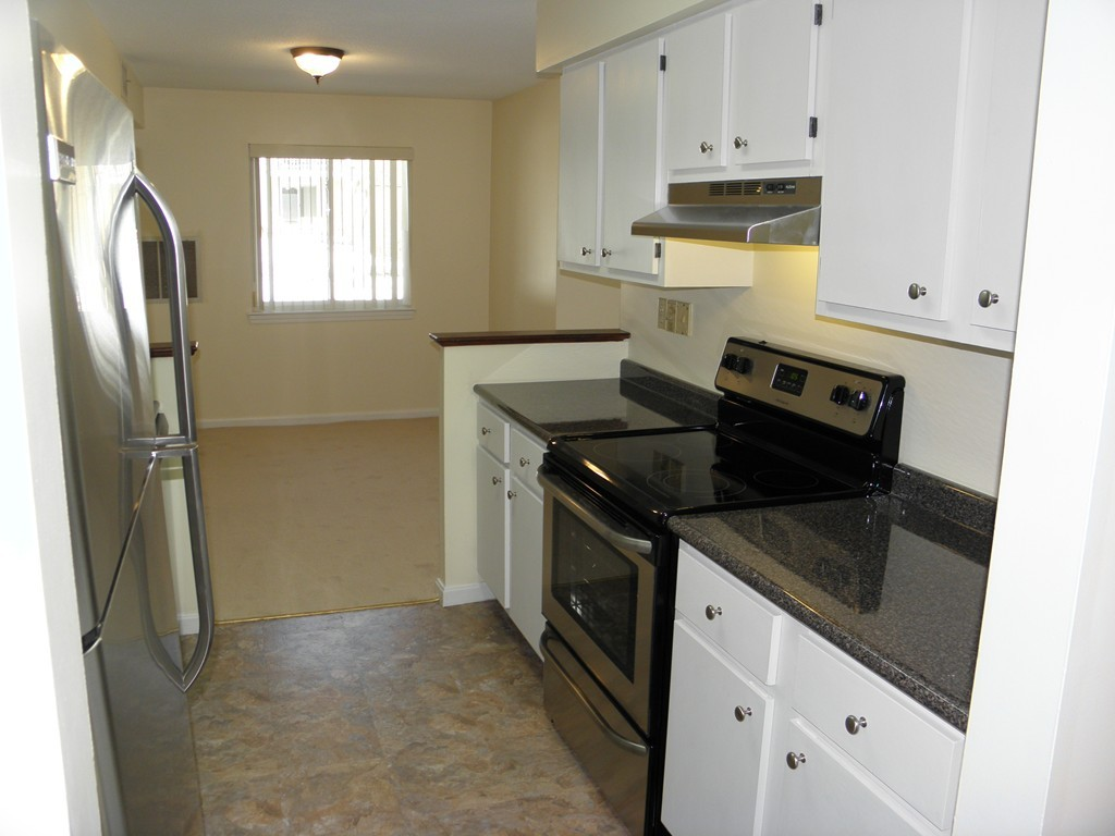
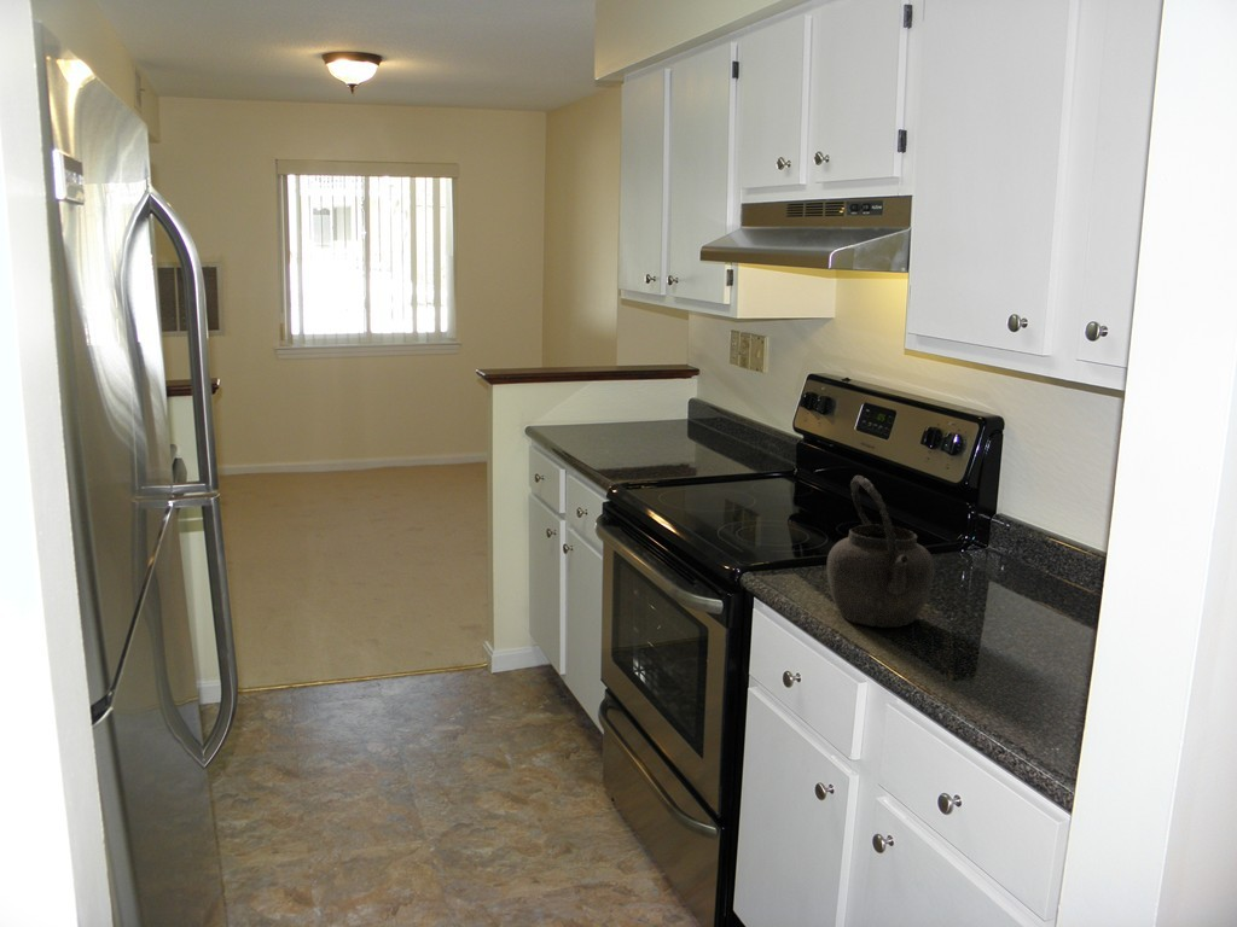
+ kettle [826,474,937,629]
